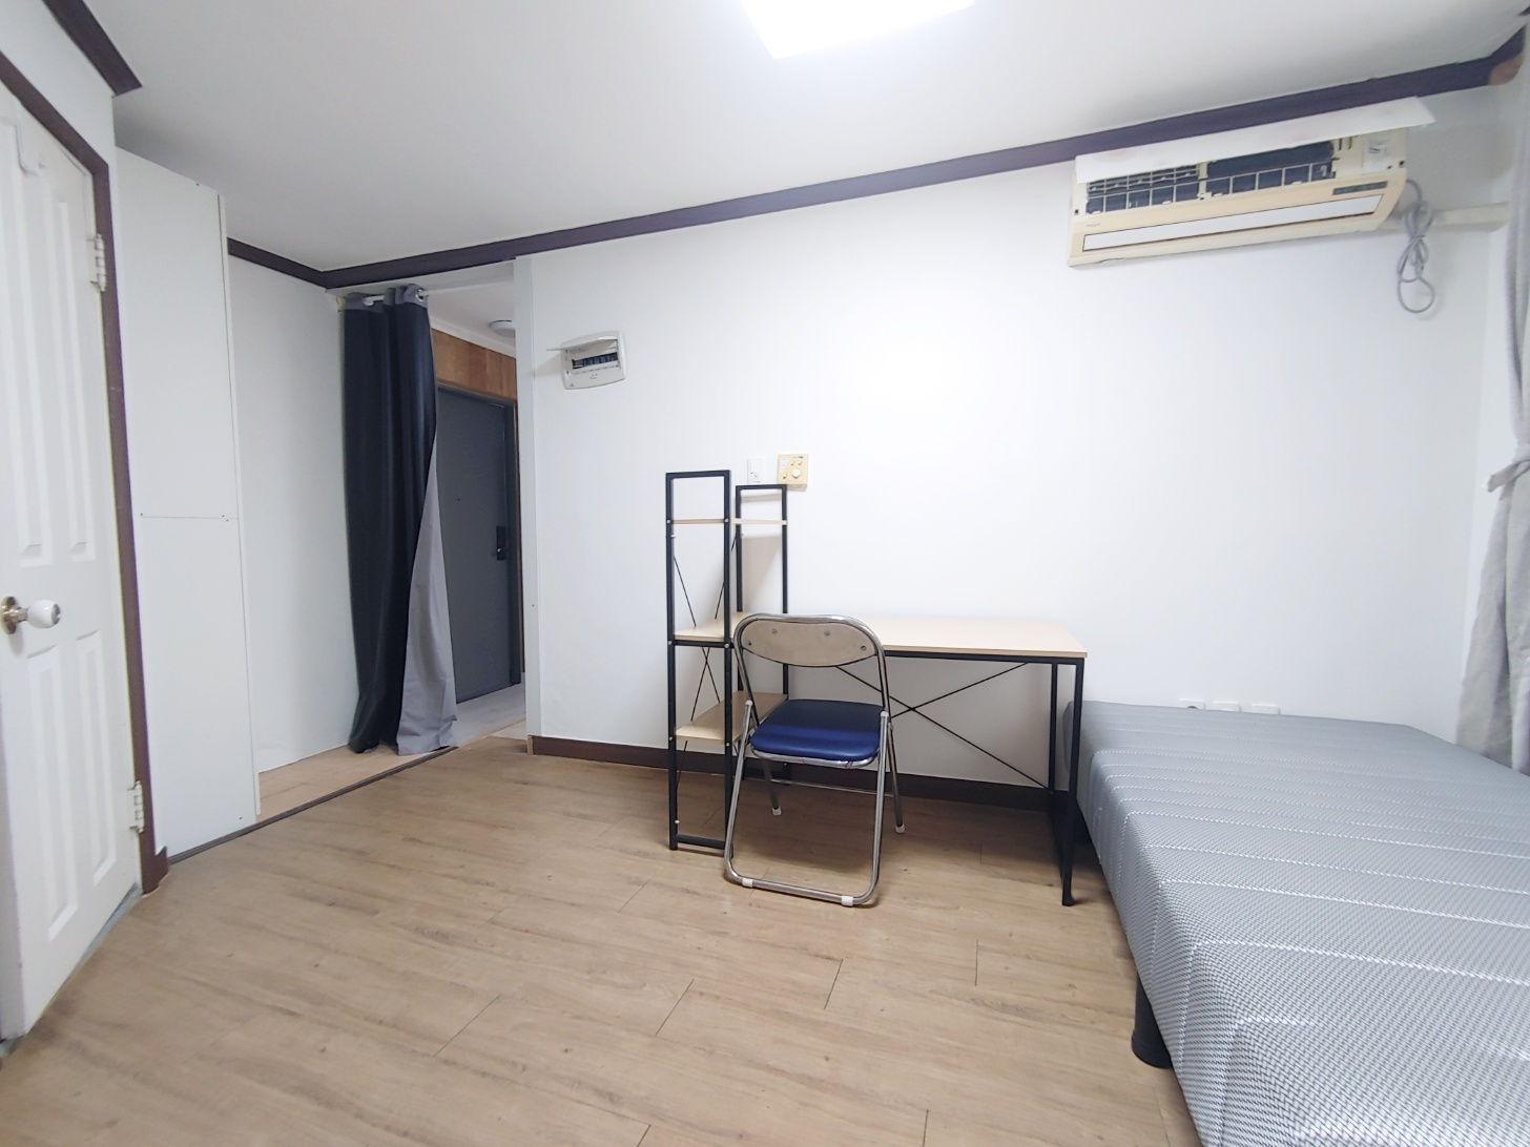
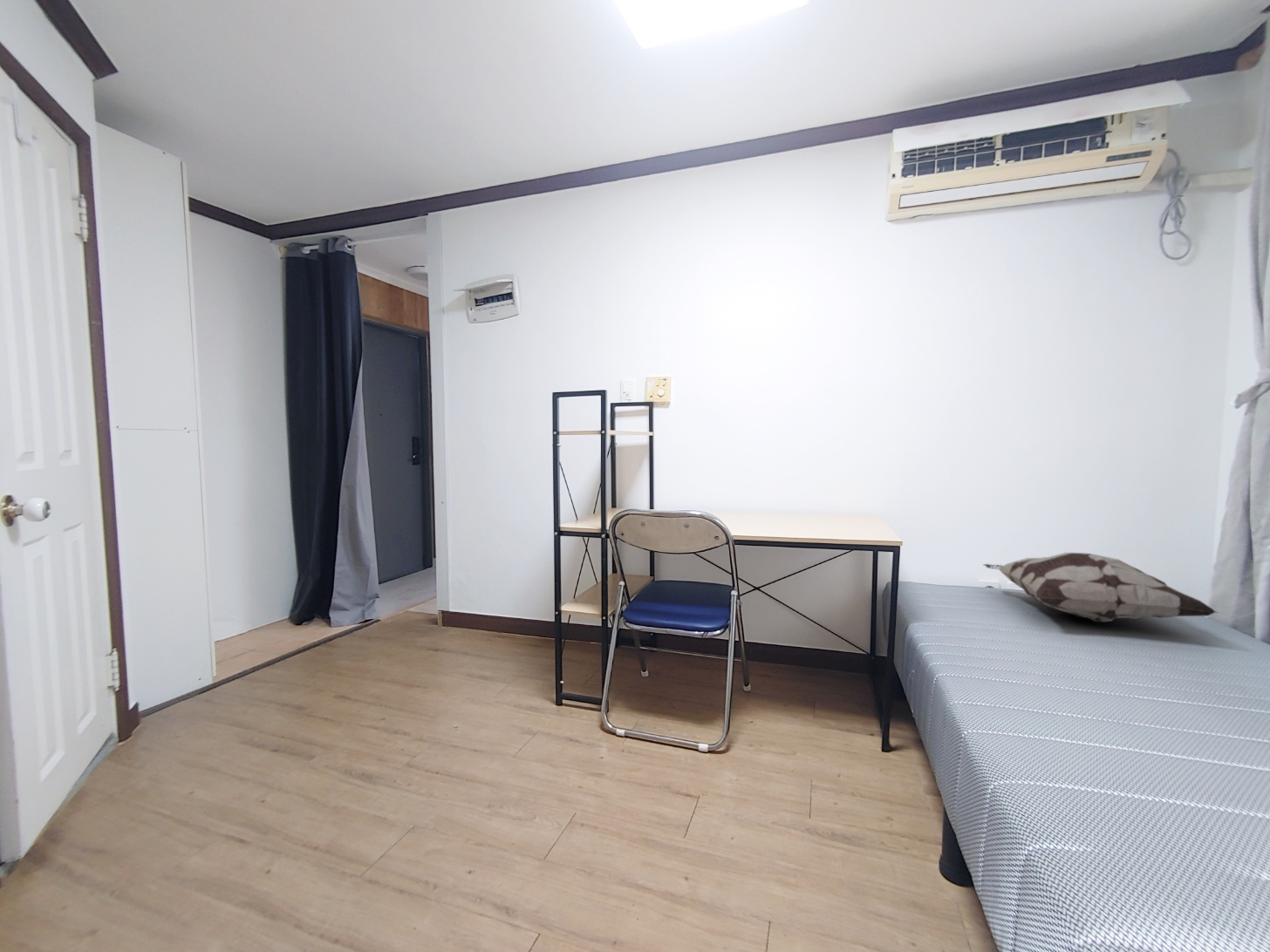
+ decorative pillow [983,552,1219,623]
